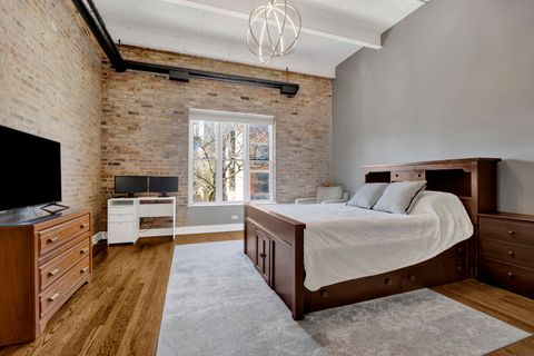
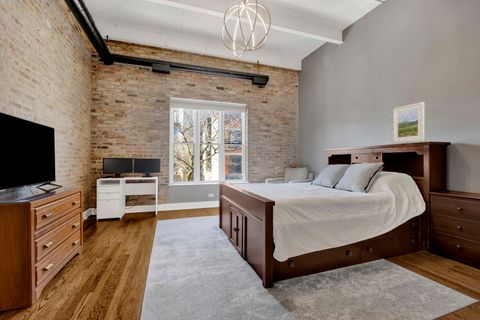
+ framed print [392,101,425,143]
